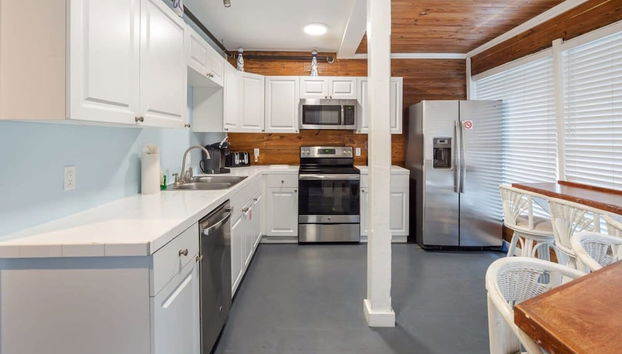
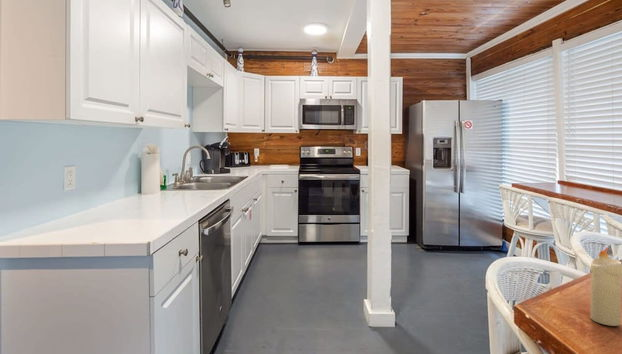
+ candle [589,246,622,327]
